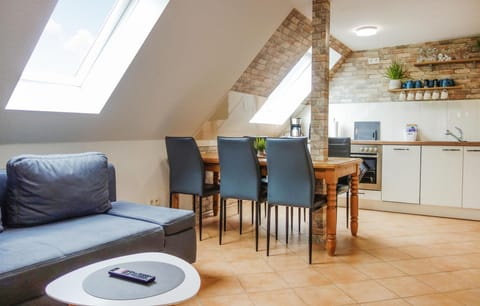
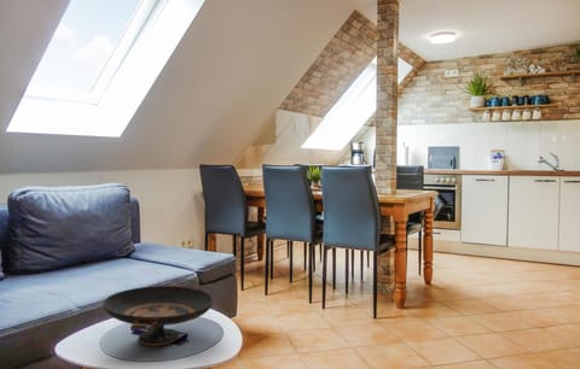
+ decorative bowl [103,283,214,347]
